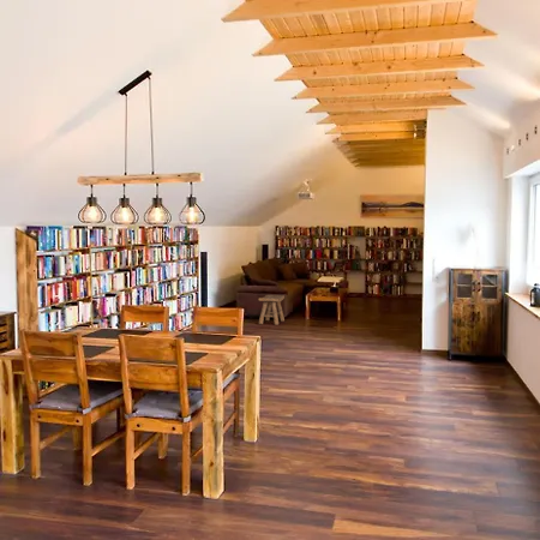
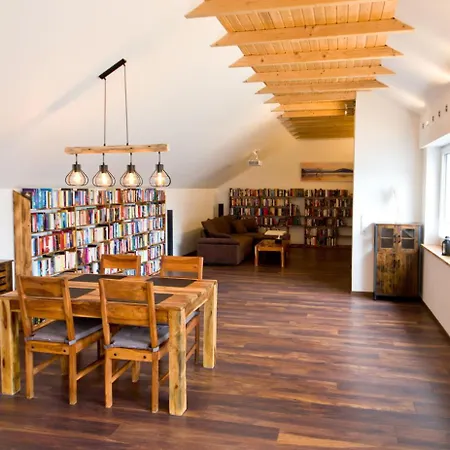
- stool [258,294,286,326]
